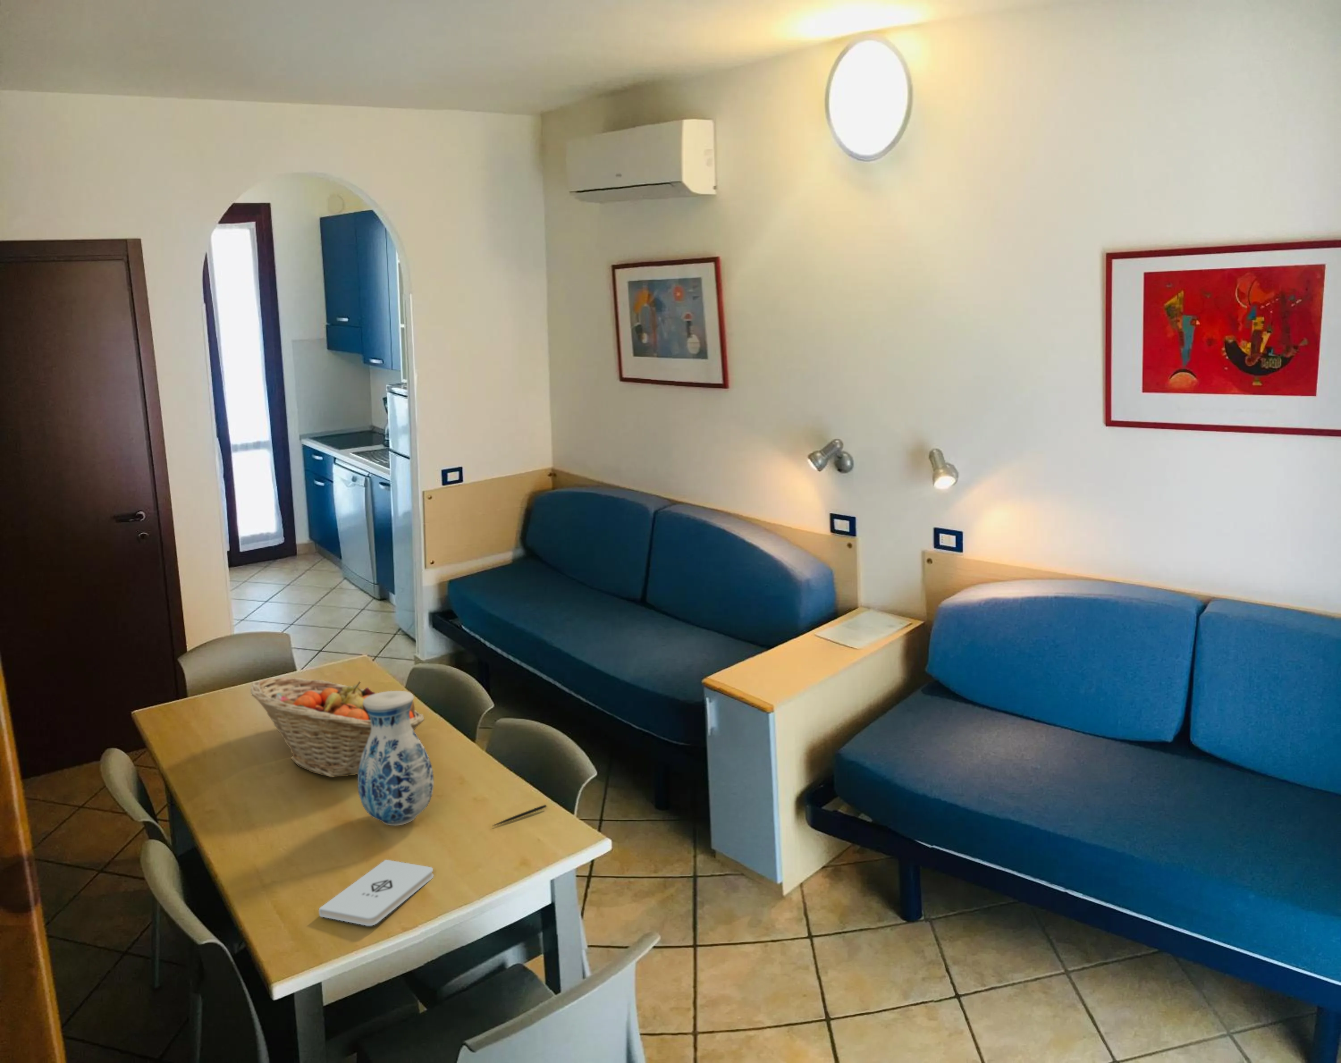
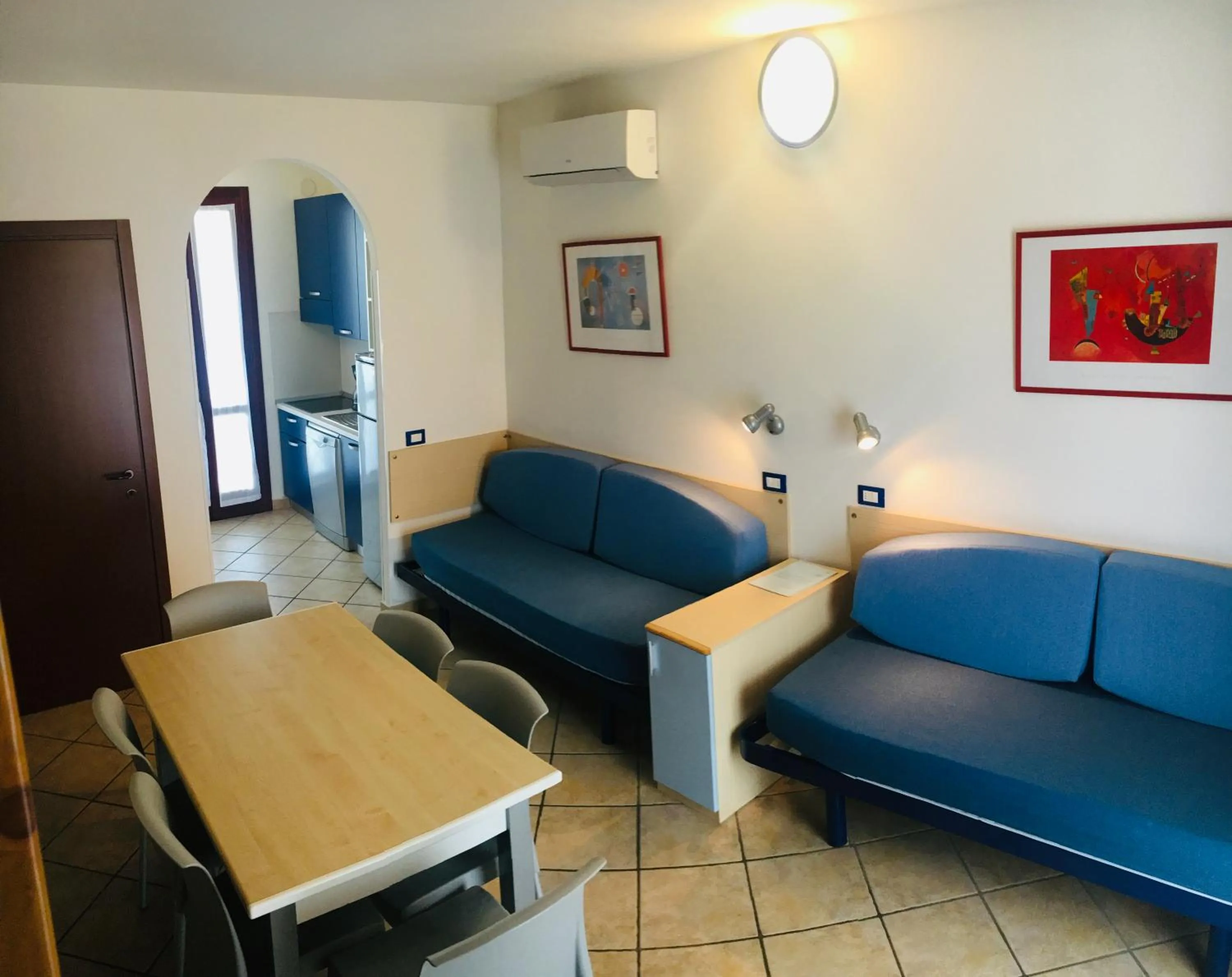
- fruit basket [250,677,426,778]
- vase [357,690,434,826]
- notepad [318,860,434,926]
- pen [492,804,548,827]
